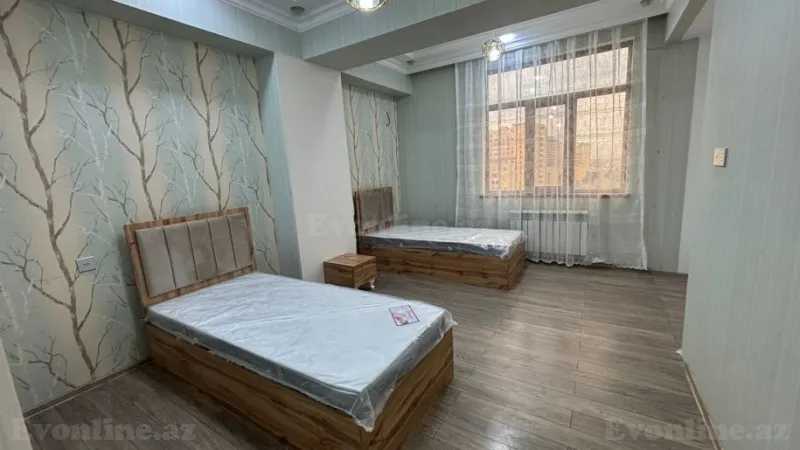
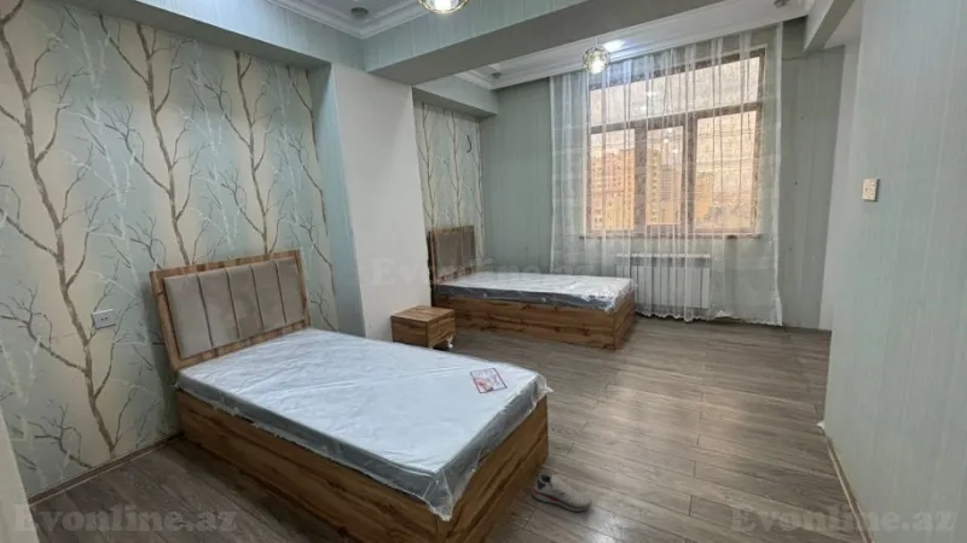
+ shoe [532,473,593,513]
